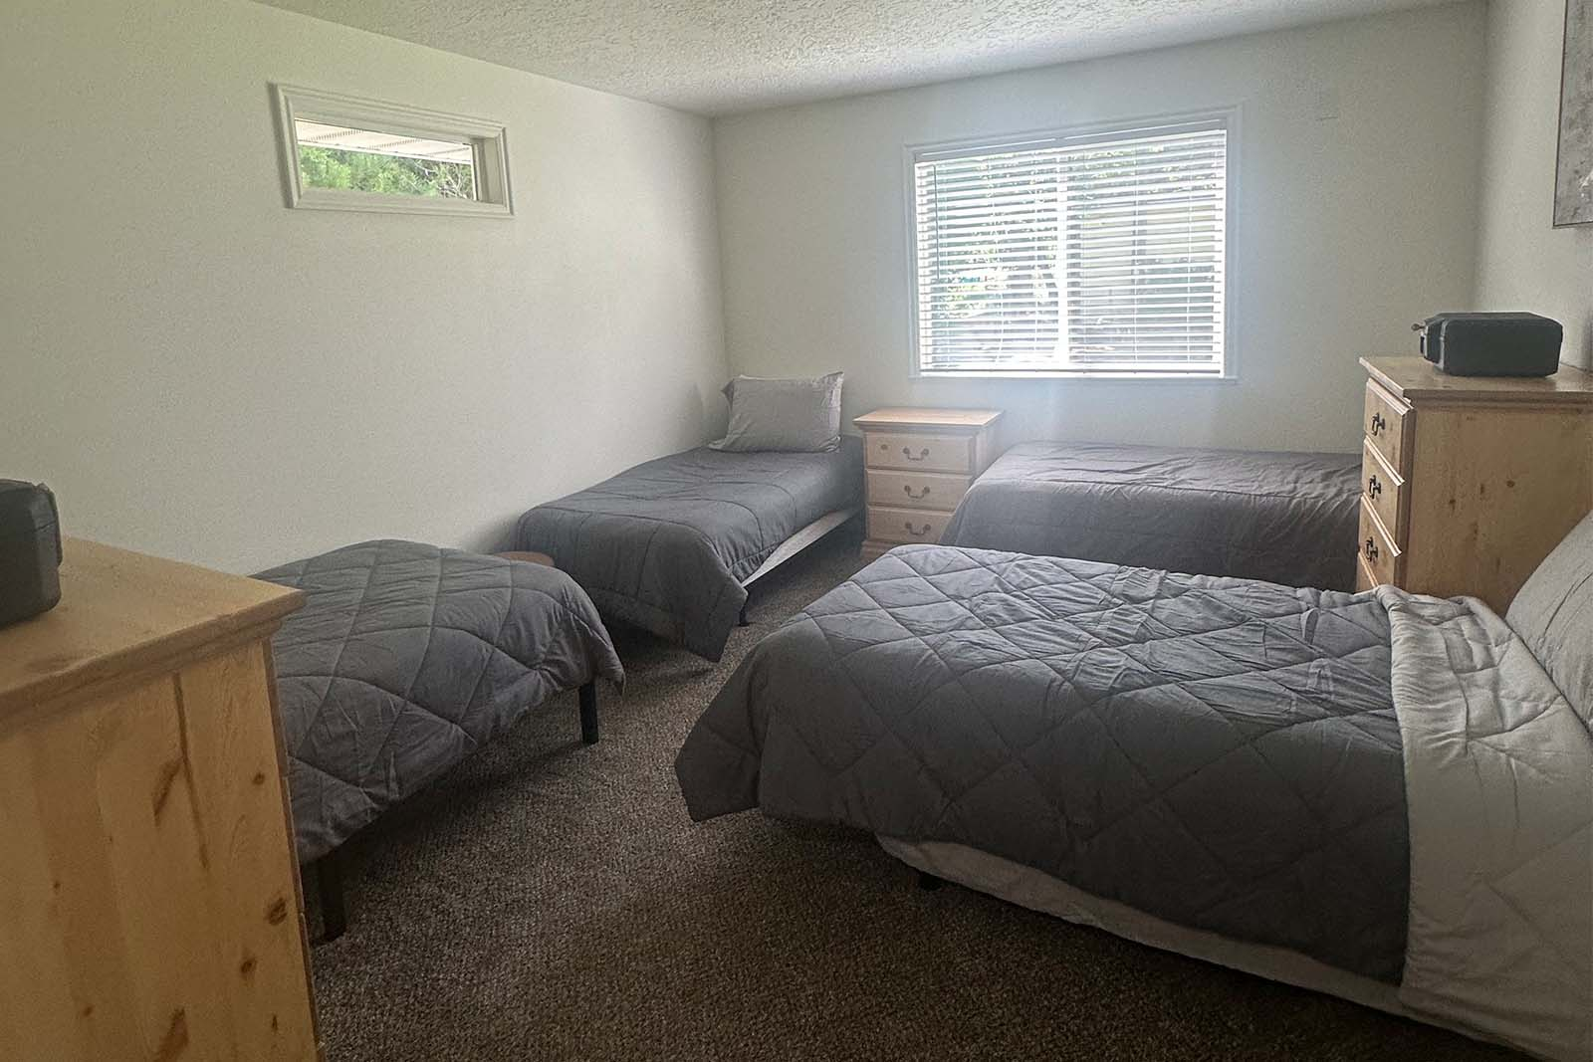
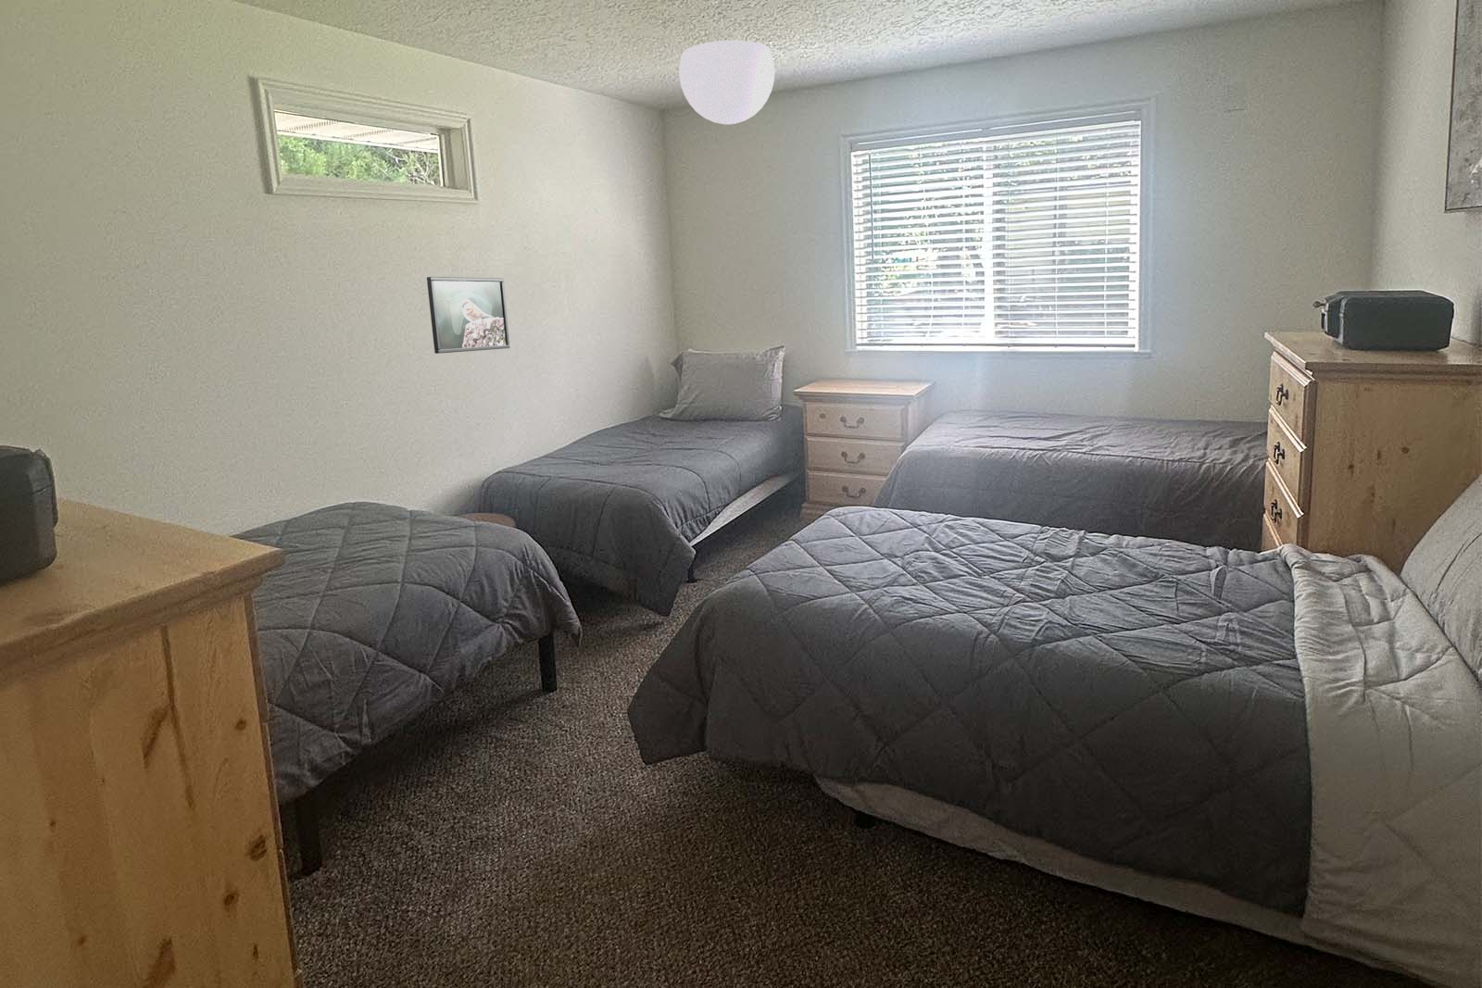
+ ceiling light [679,40,775,125]
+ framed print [426,276,511,355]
